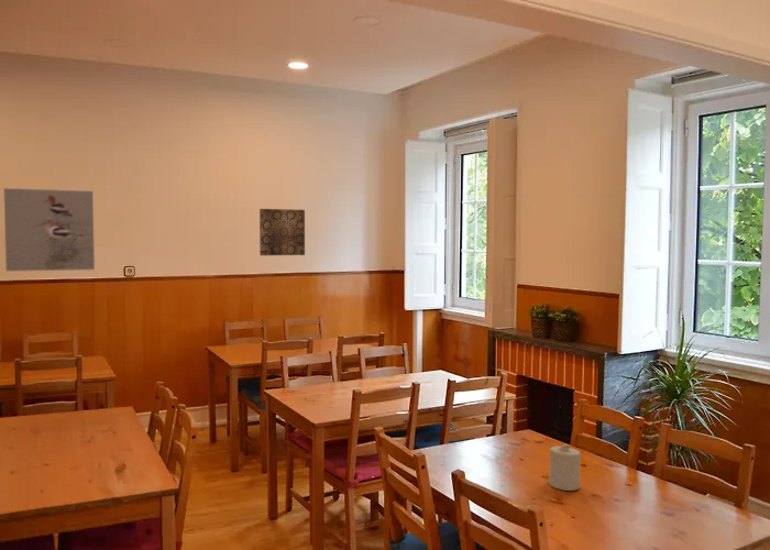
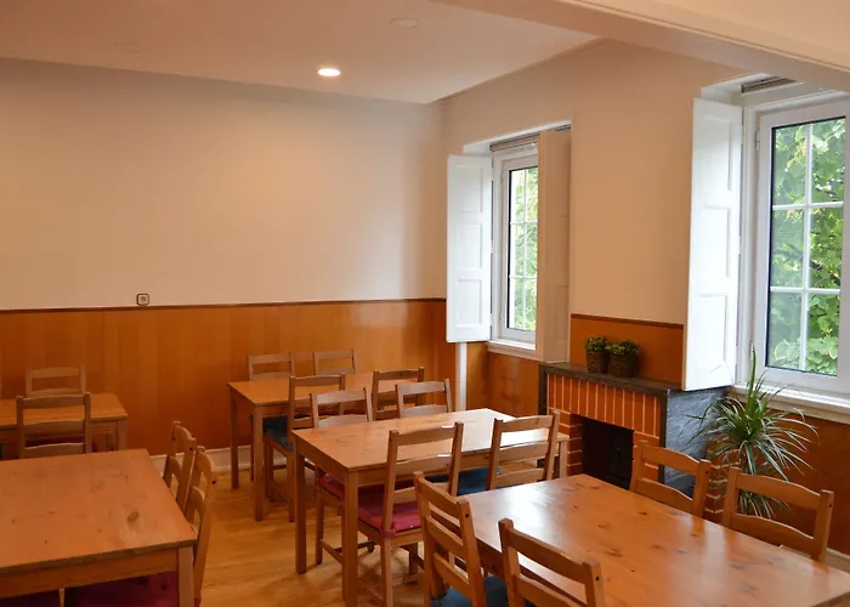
- wall art [258,208,306,256]
- candle [548,443,582,492]
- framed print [2,187,96,273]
